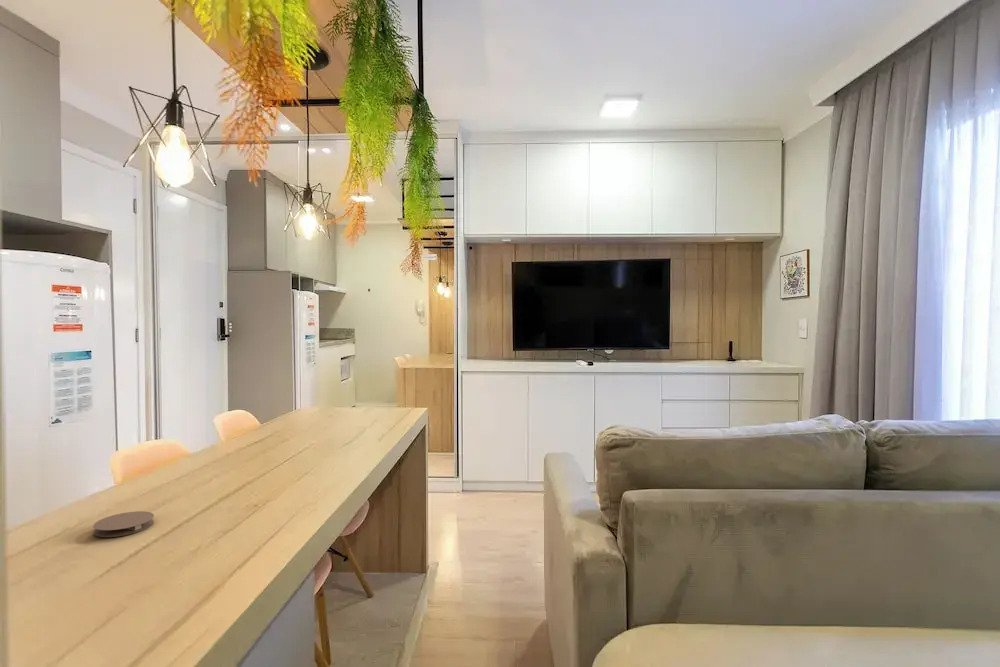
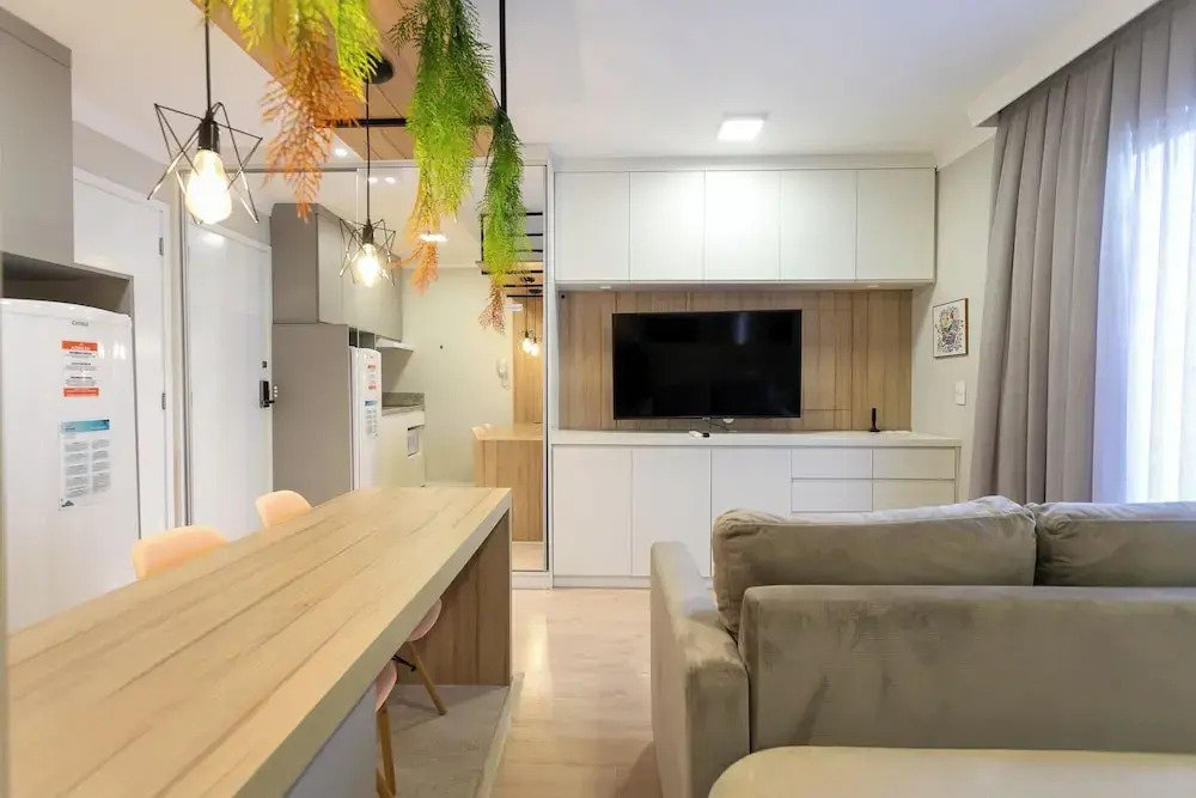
- coaster [92,510,155,538]
